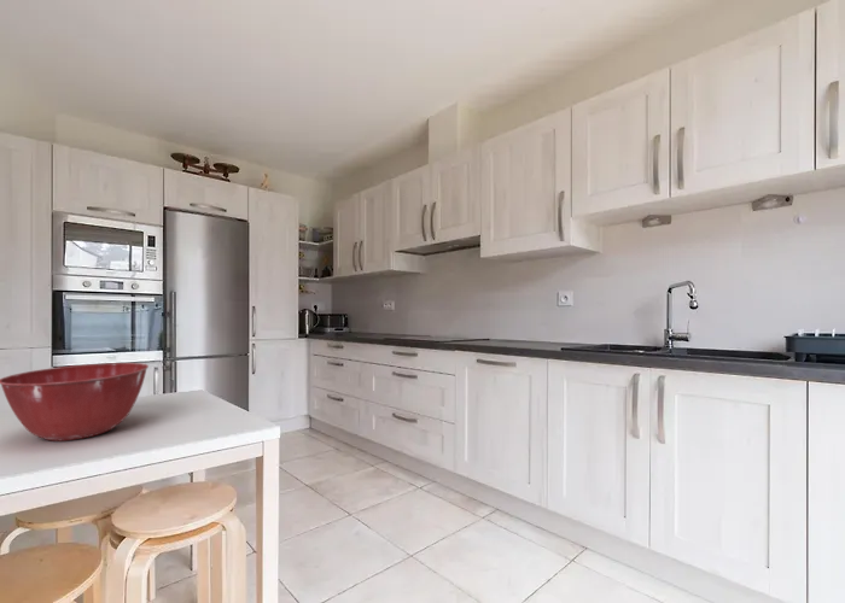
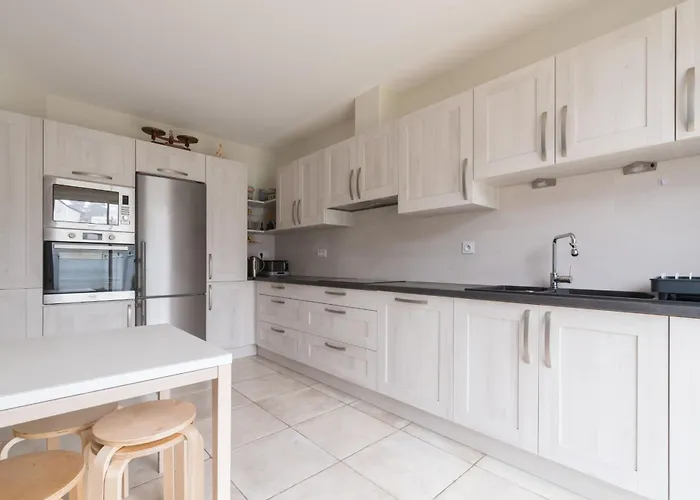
- mixing bowl [0,362,150,443]
